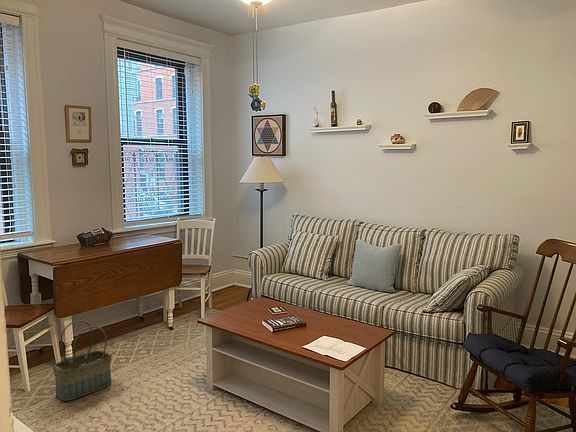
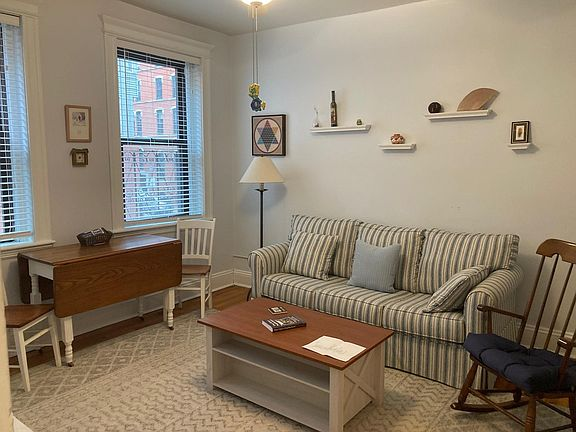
- basket [52,319,113,402]
